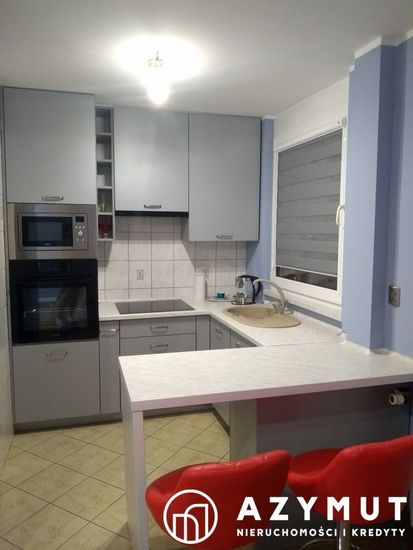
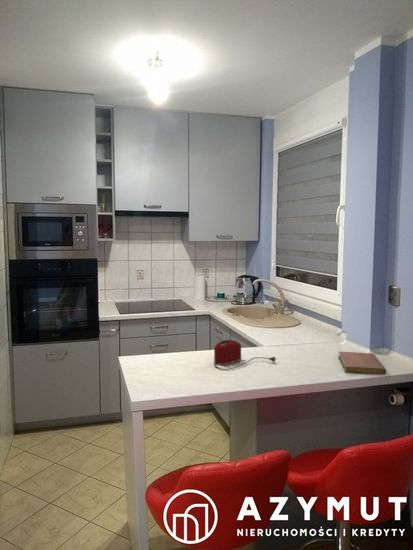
+ notebook [337,351,387,376]
+ toaster [213,339,278,371]
